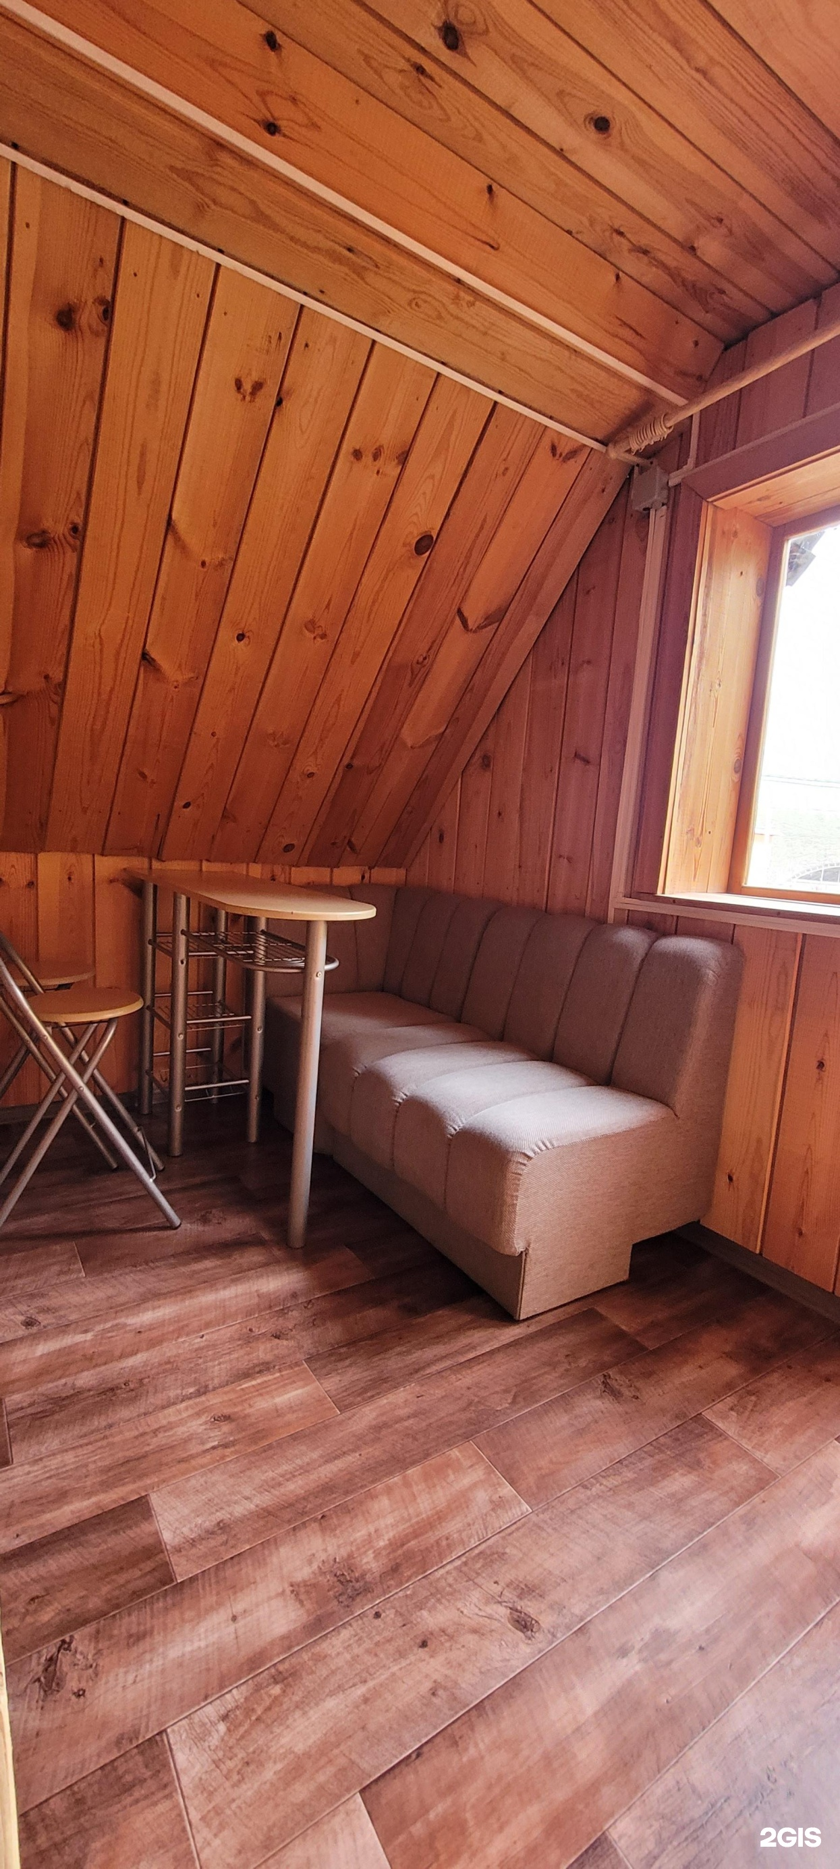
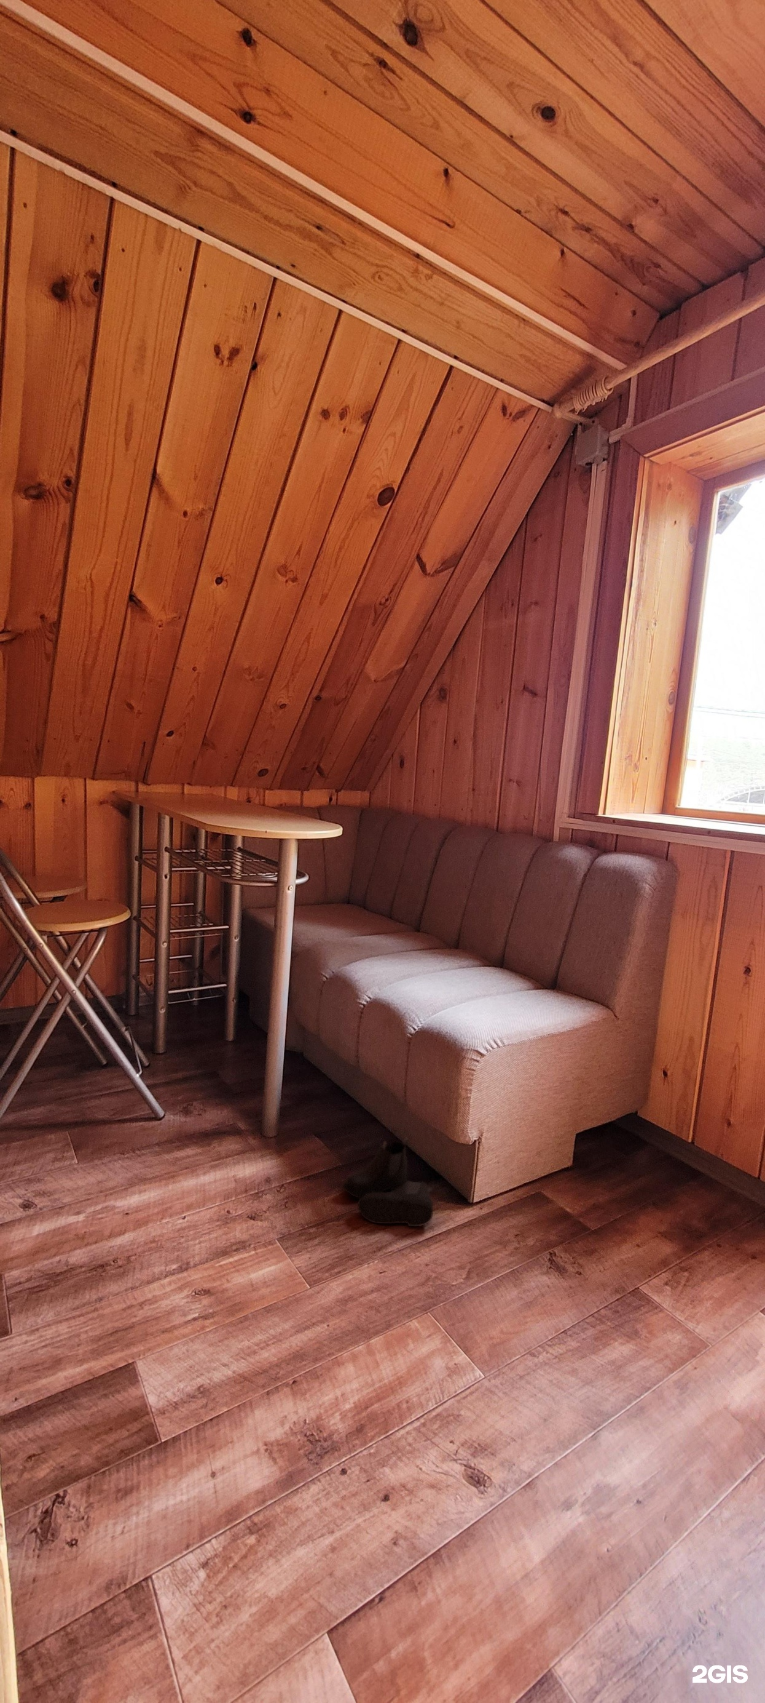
+ boots [342,1137,434,1227]
